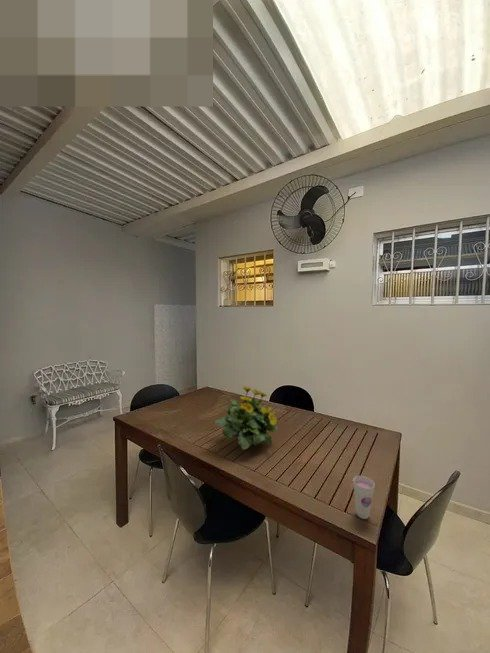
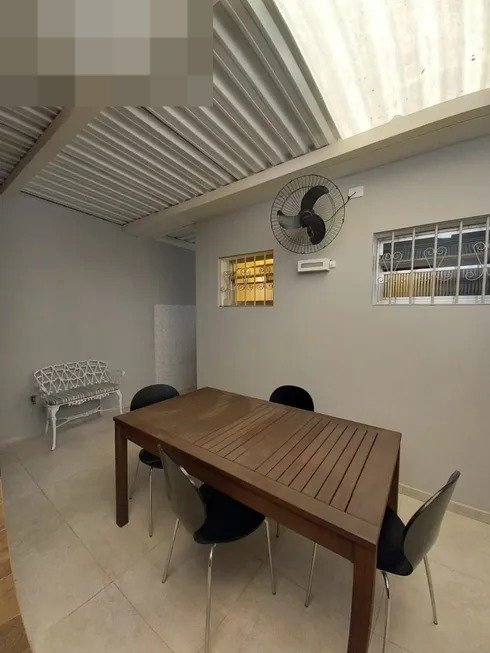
- flowering plant [214,385,278,450]
- cup [352,475,376,520]
